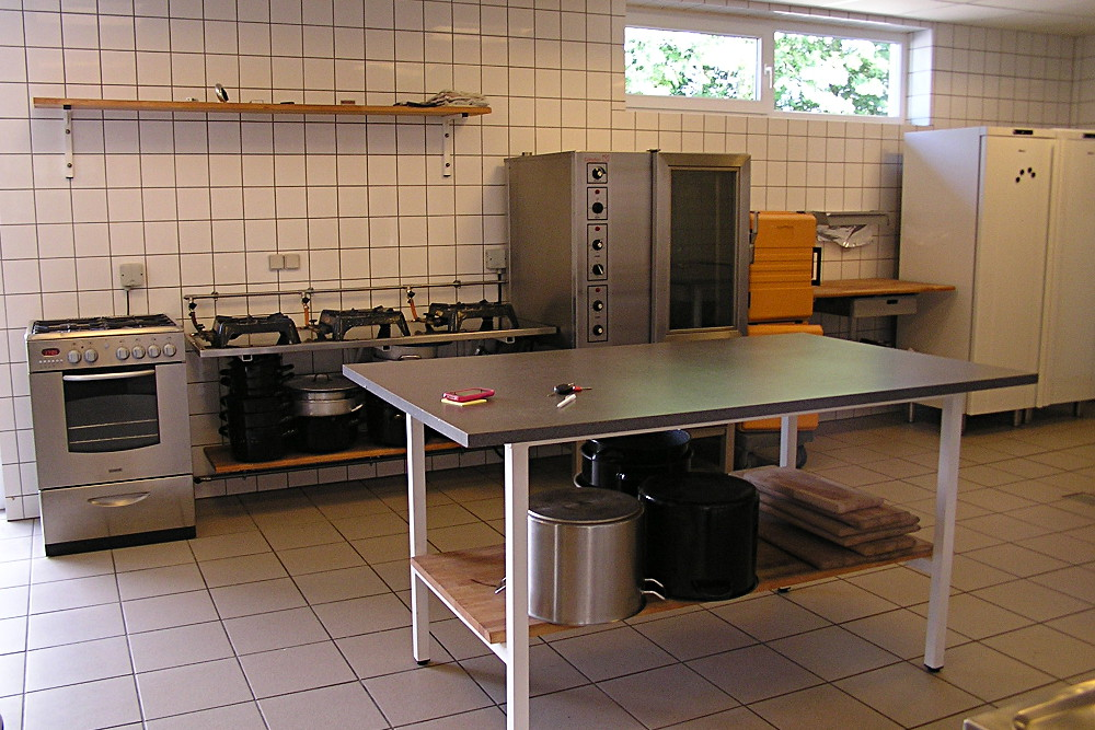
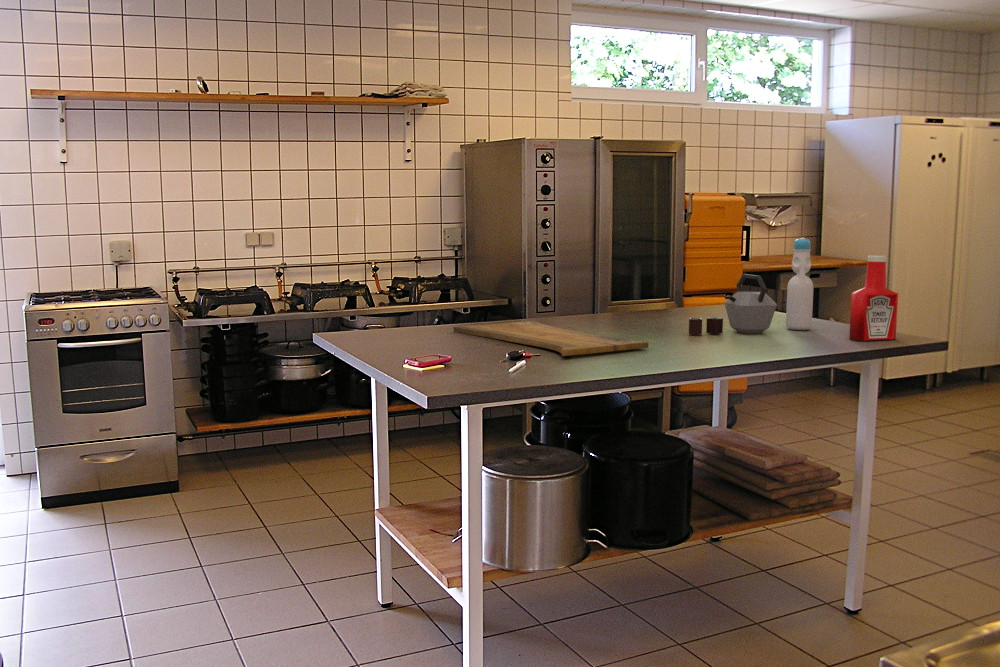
+ cutting board [453,320,649,357]
+ bottle [785,236,814,331]
+ kettle [688,273,778,336]
+ soap bottle [848,255,899,342]
